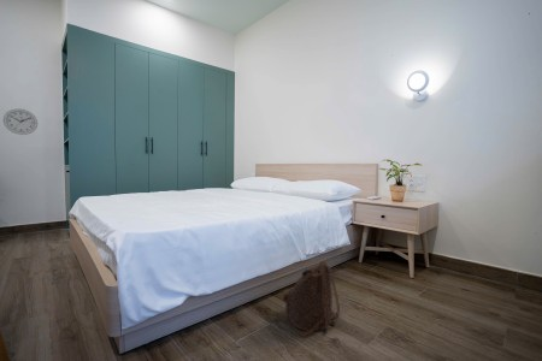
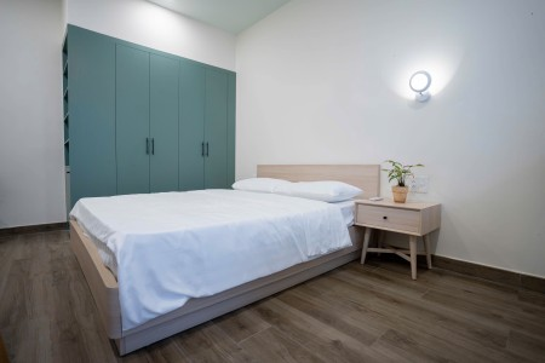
- wall clock [2,108,39,136]
- backpack [282,260,341,338]
